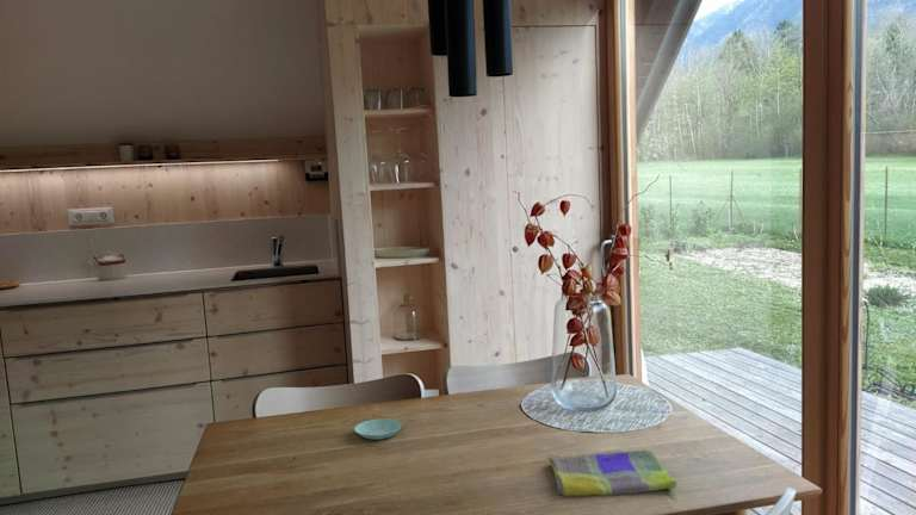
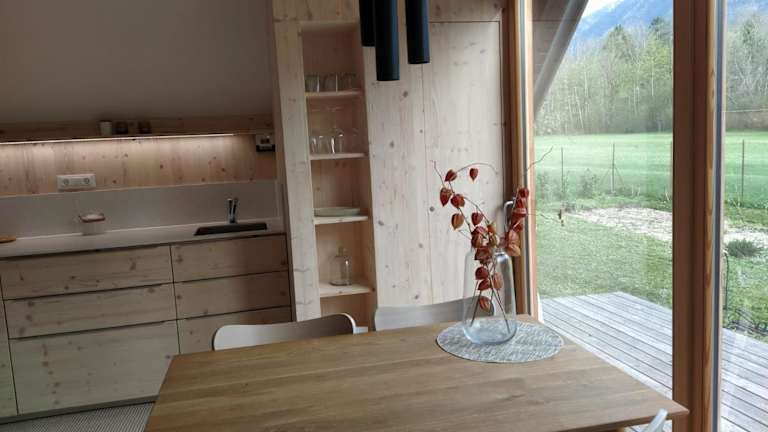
- dish towel [546,449,677,497]
- saucer [353,417,403,441]
